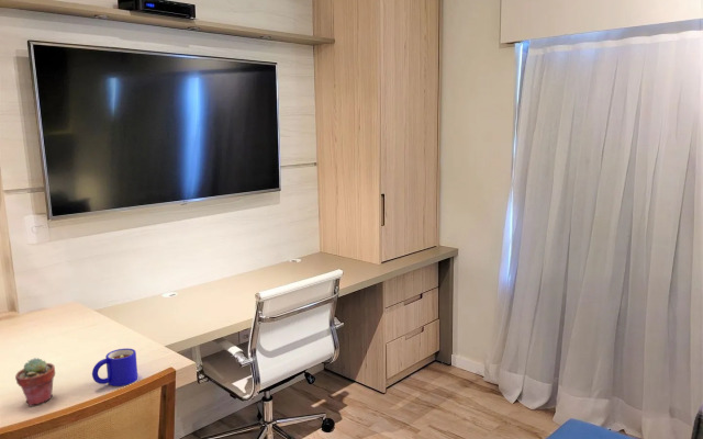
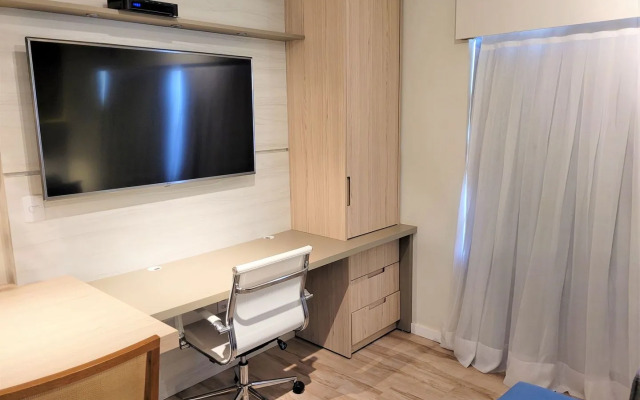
- potted succulent [14,357,56,407]
- mug [91,347,138,387]
